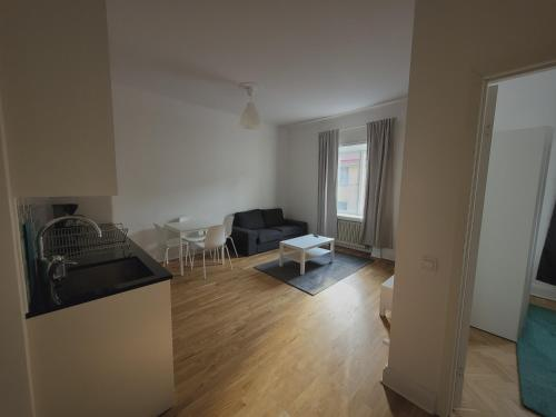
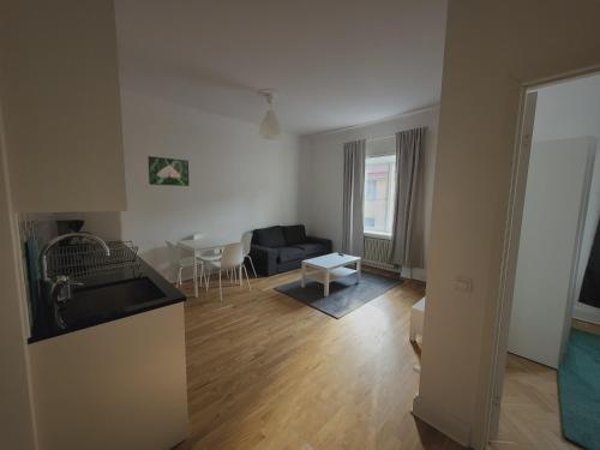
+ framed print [146,155,191,187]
